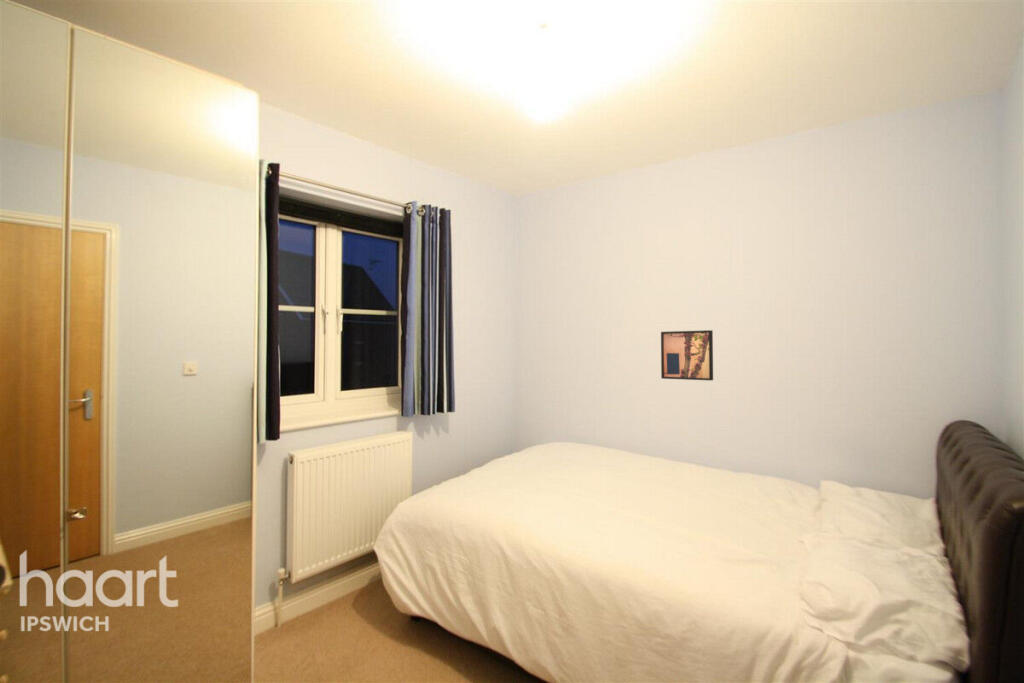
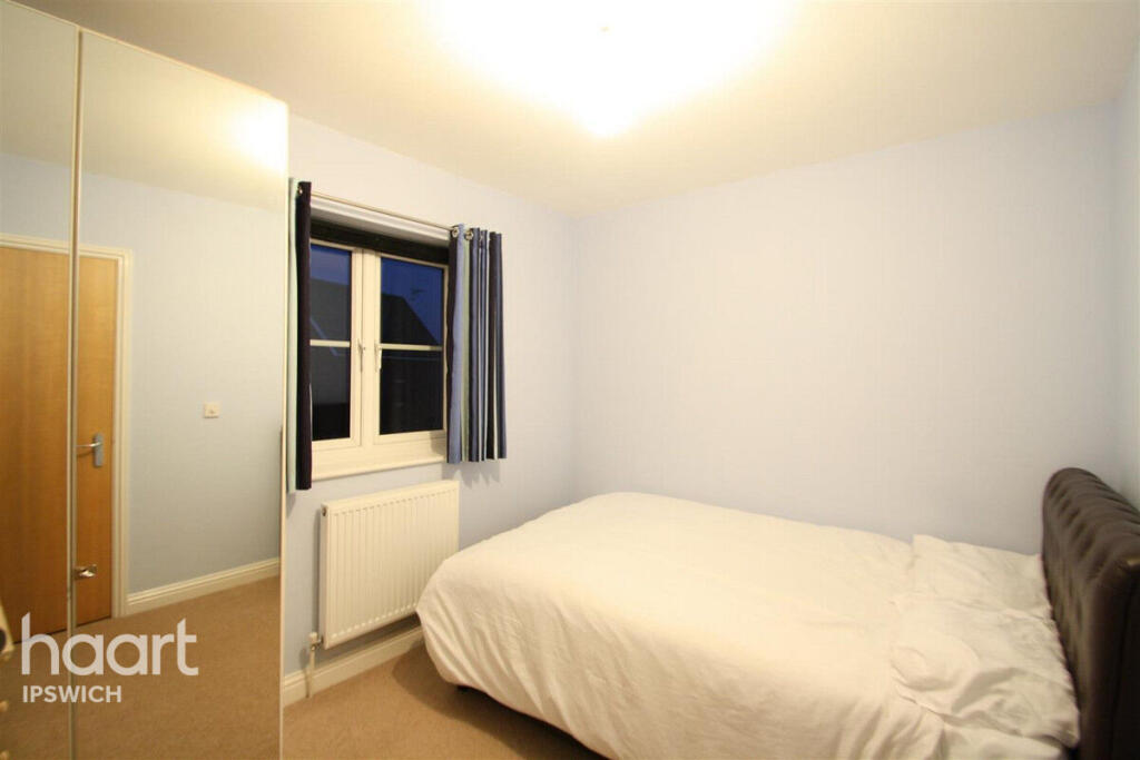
- wall art [660,329,714,382]
